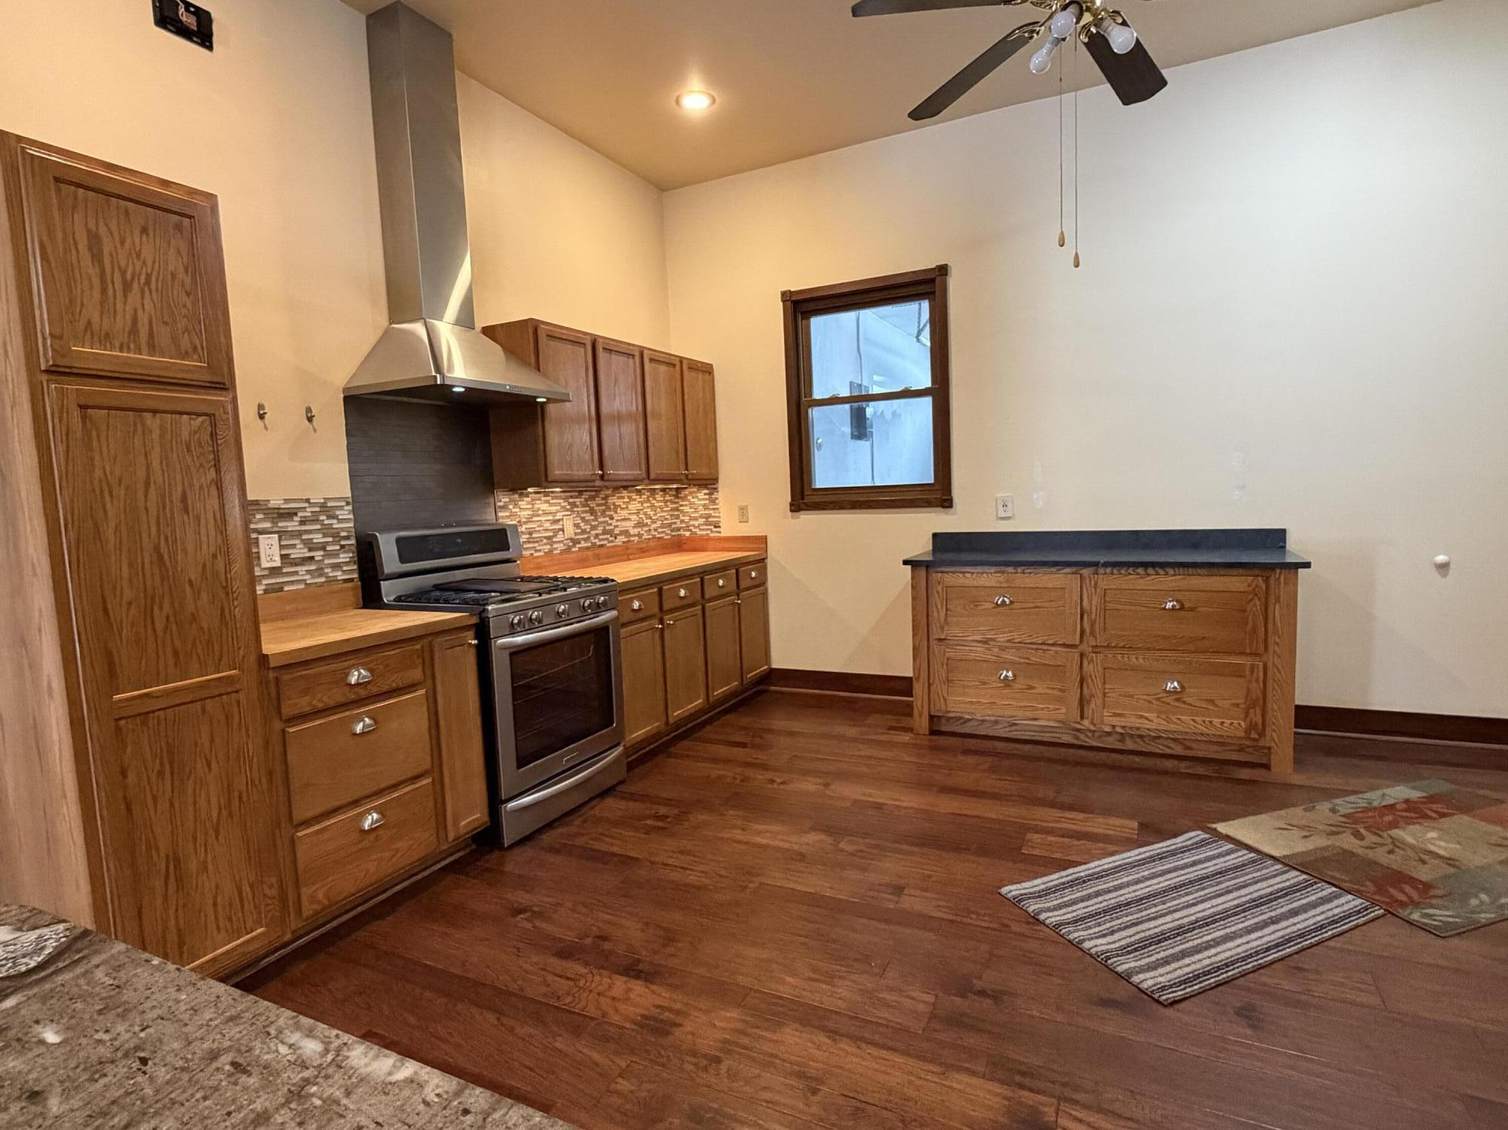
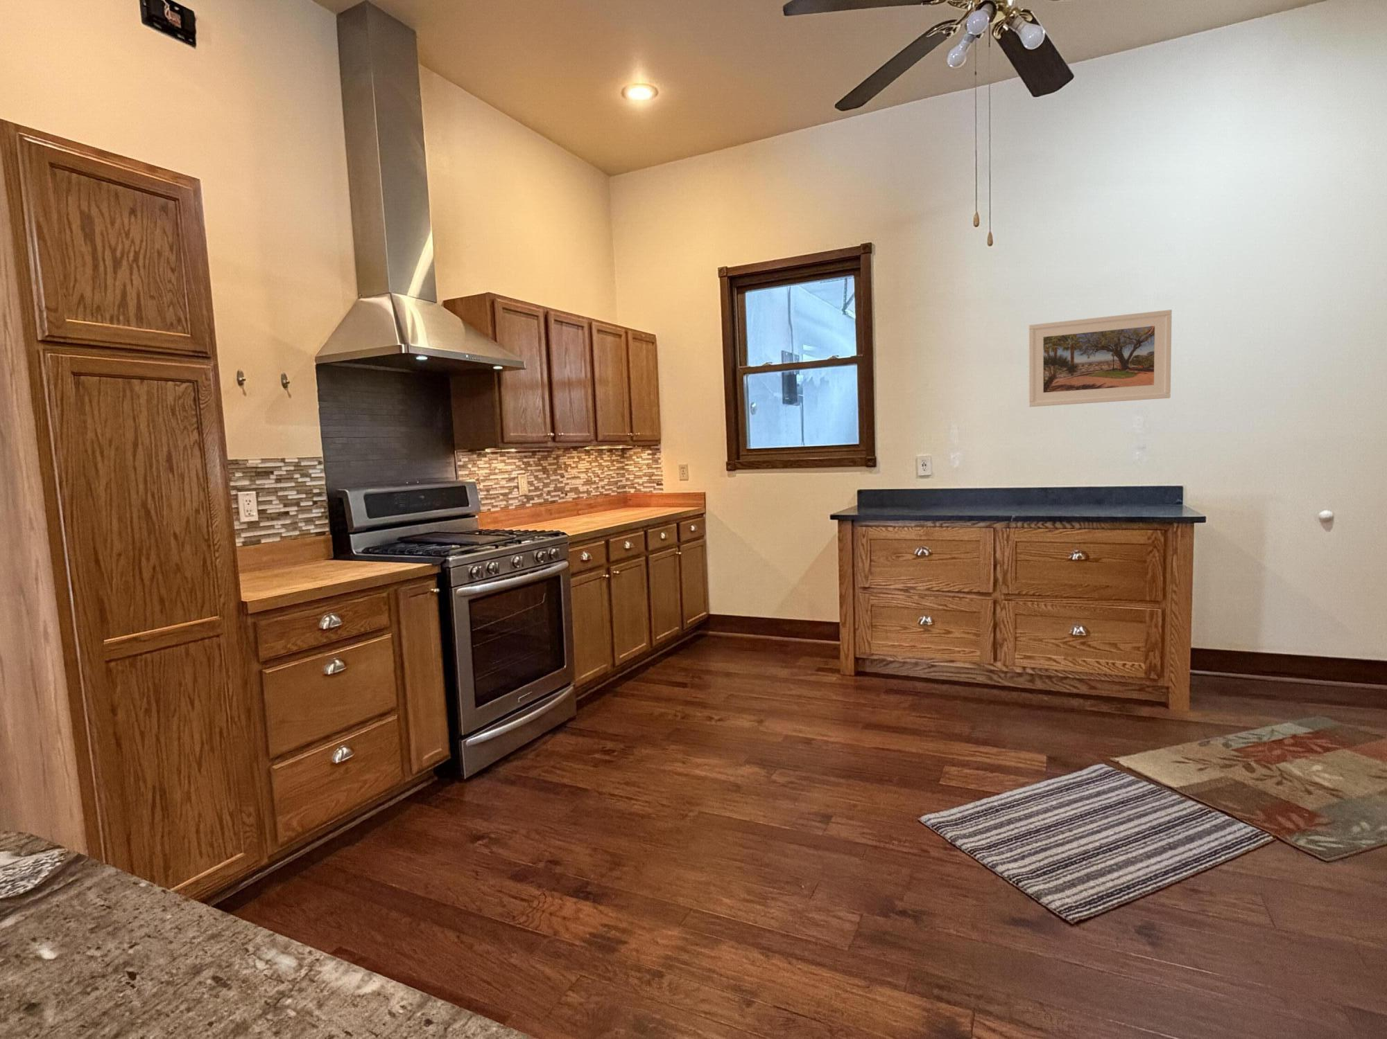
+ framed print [1028,309,1173,407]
